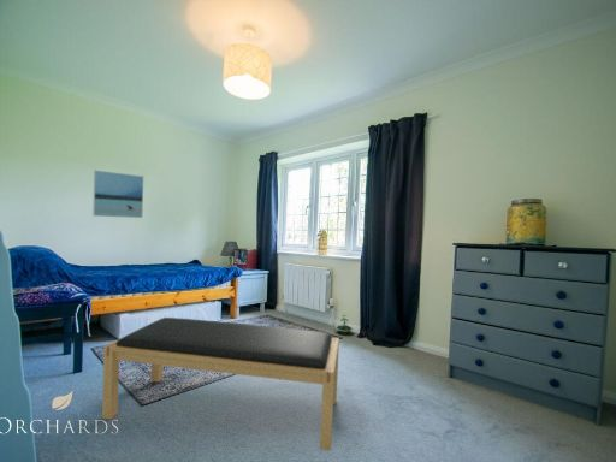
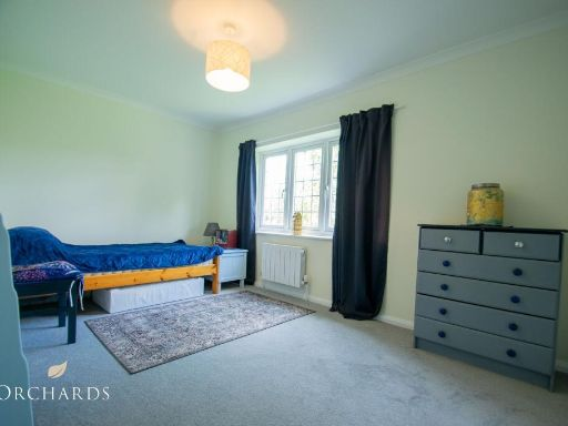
- terrarium [334,314,355,336]
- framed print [91,168,144,219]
- bench [101,316,340,452]
